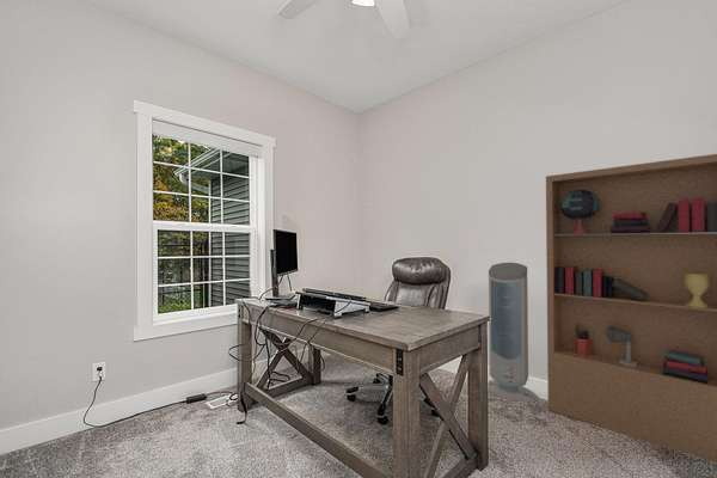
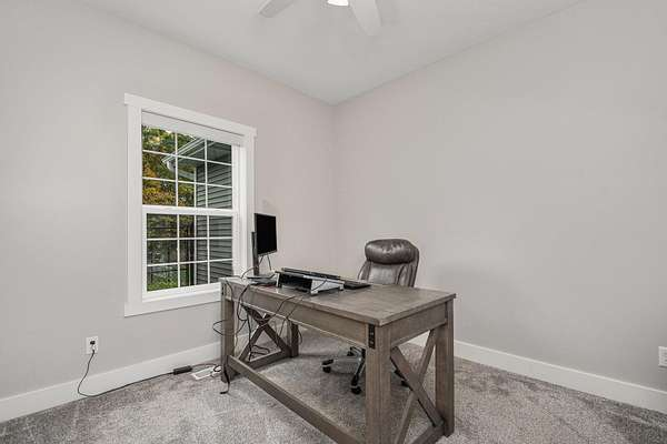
- bookcase [545,153,717,464]
- air purifier [488,262,540,404]
